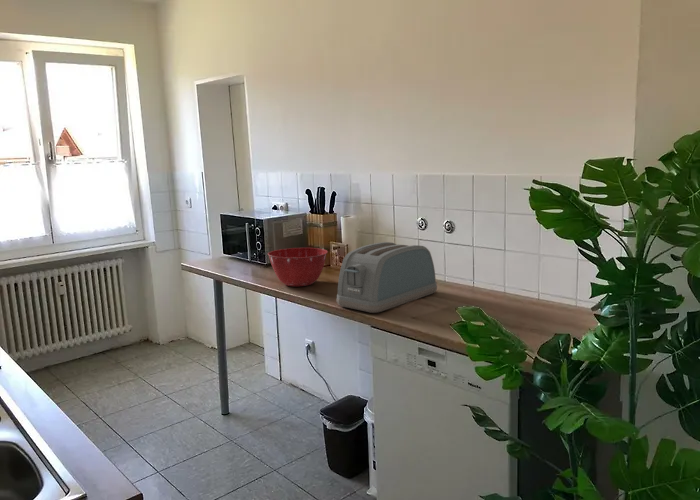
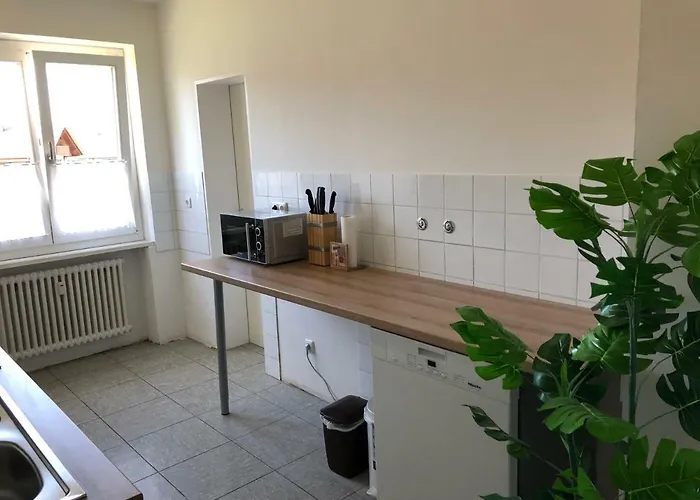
- toaster [336,241,438,314]
- mixing bowl [267,247,329,287]
